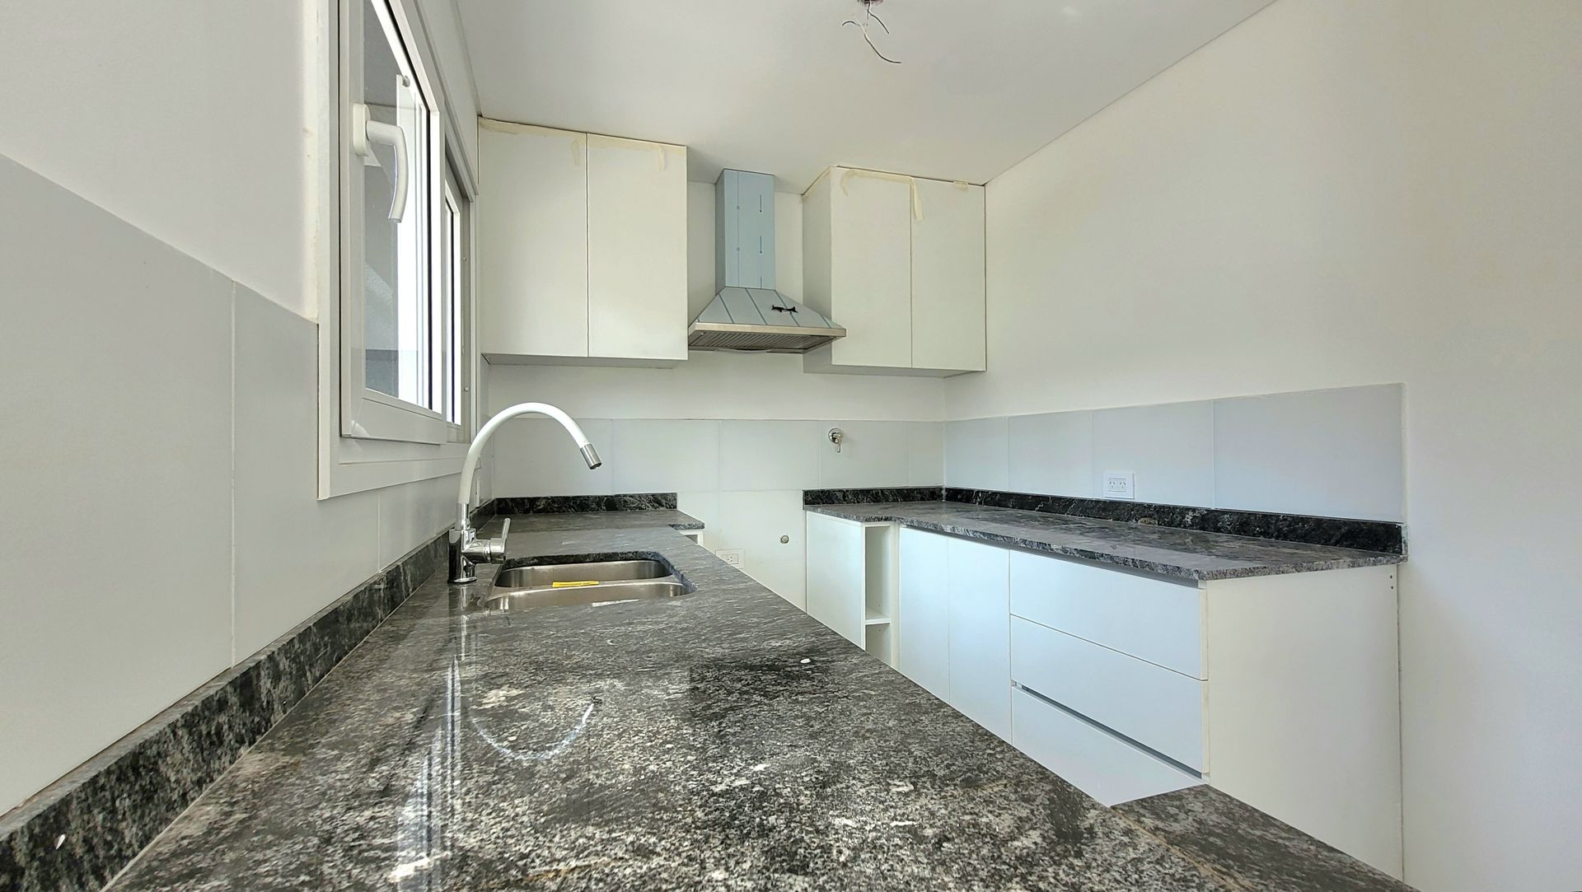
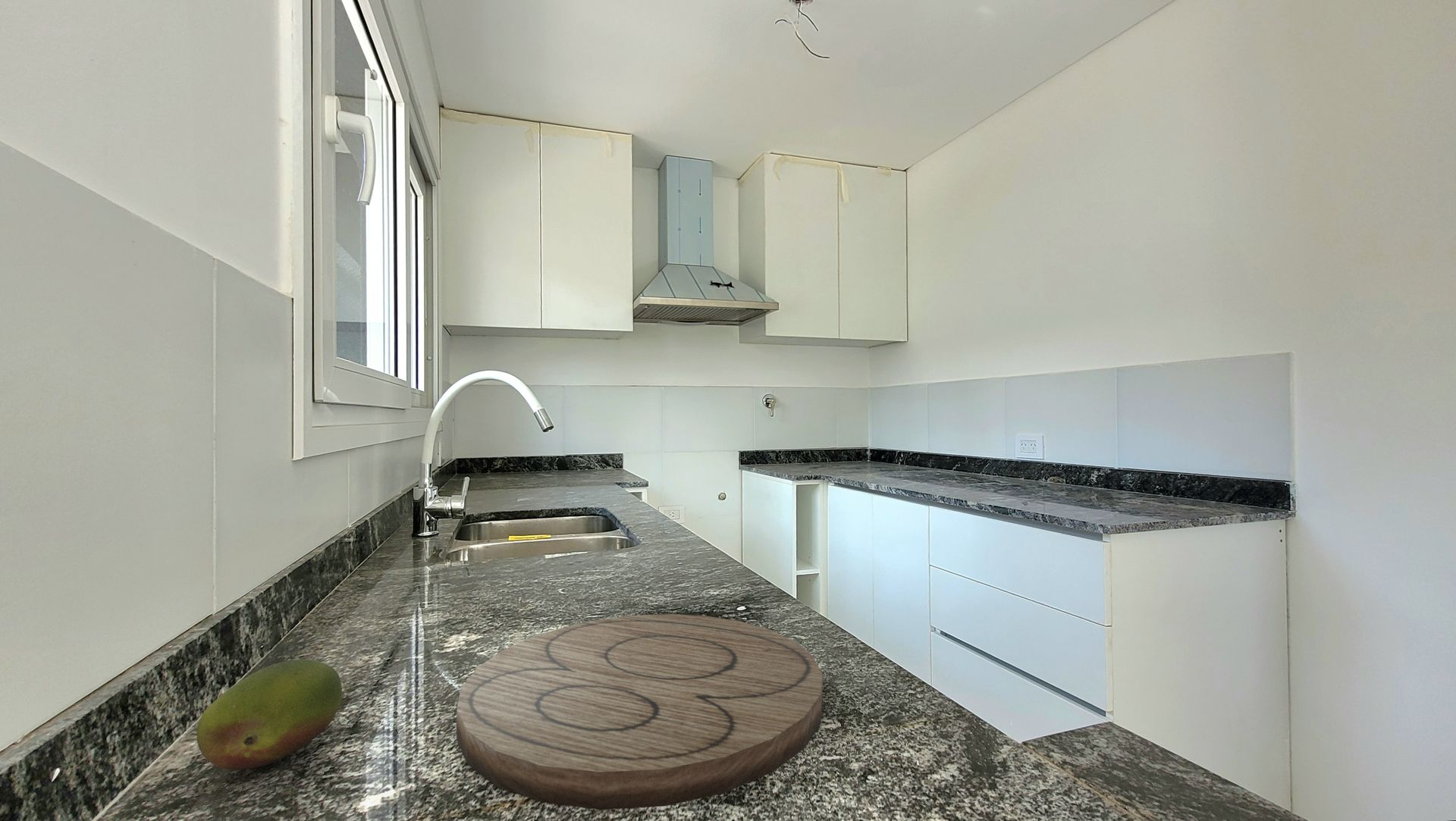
+ cutting board [456,613,824,810]
+ fruit [196,659,343,771]
